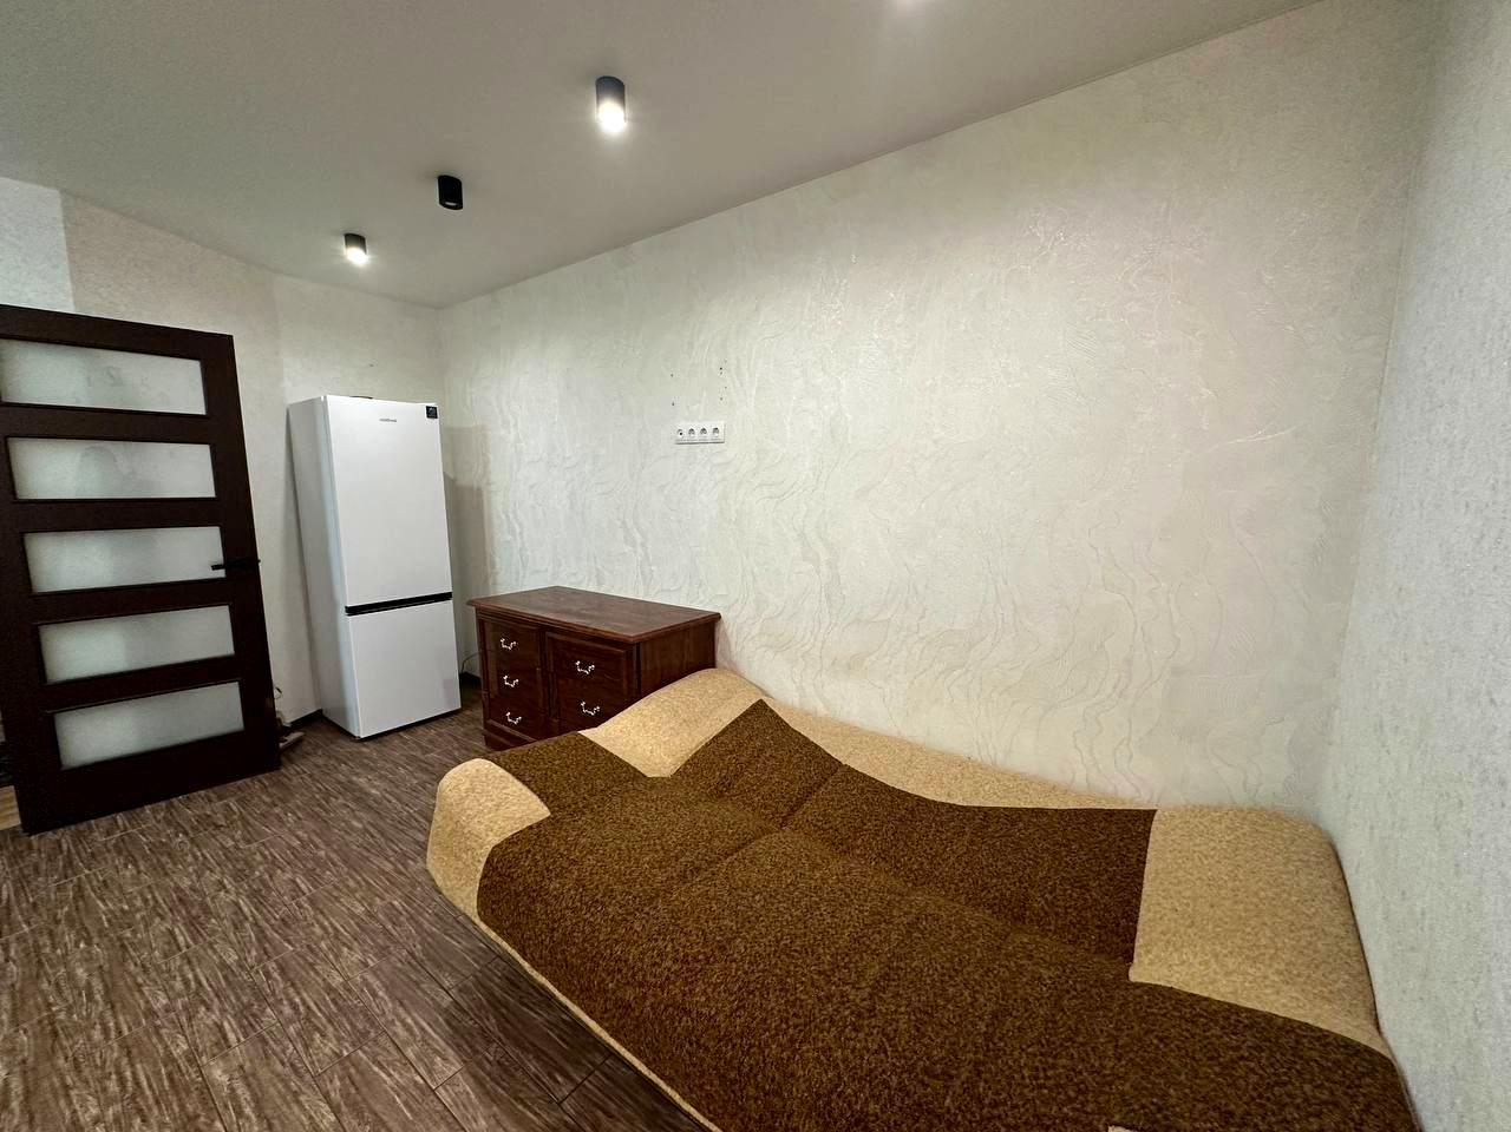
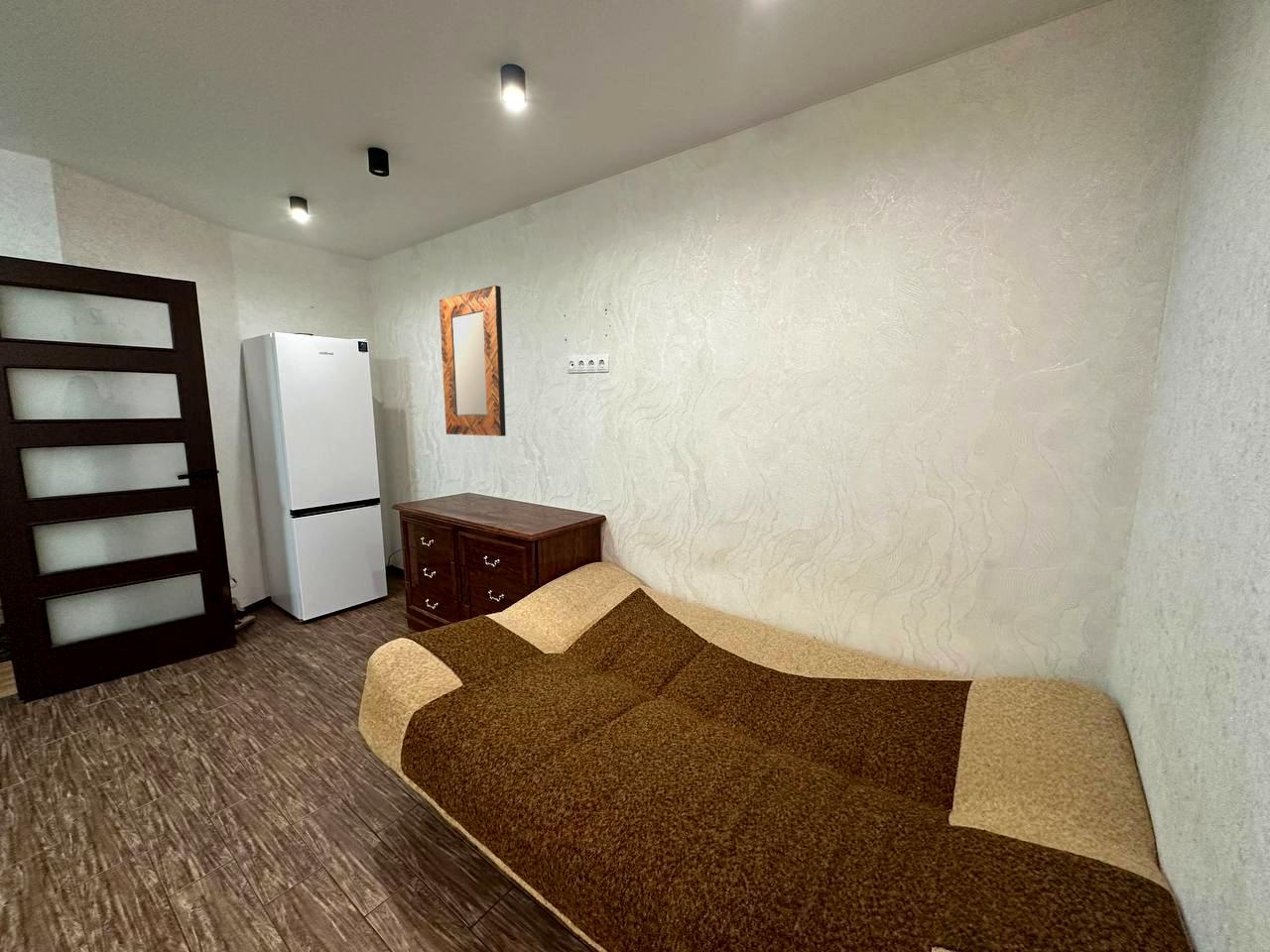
+ home mirror [439,285,507,437]
